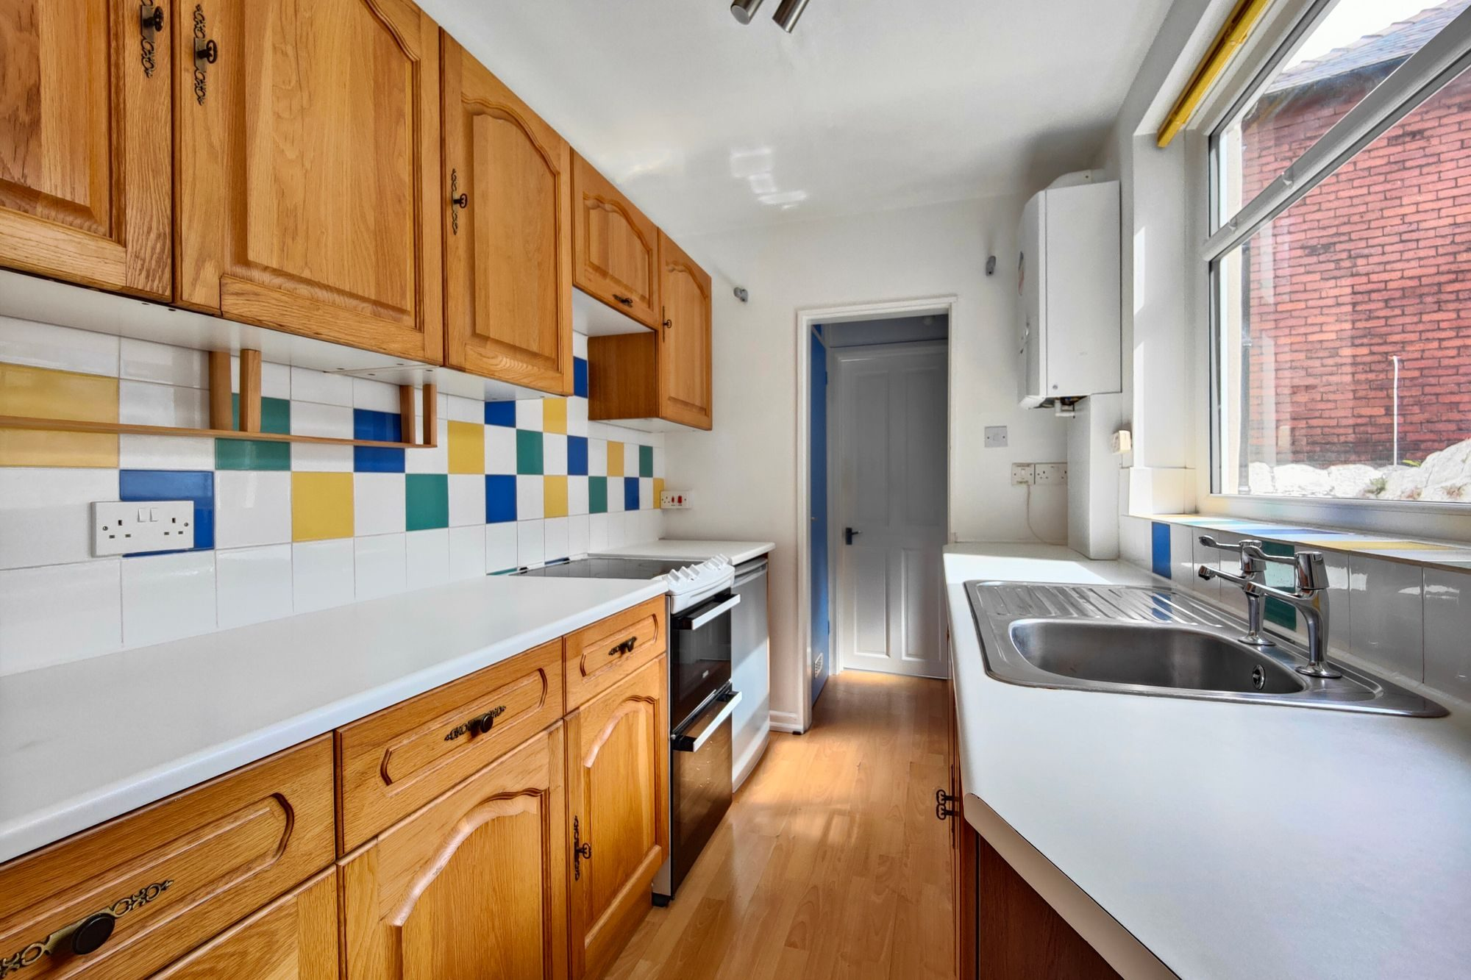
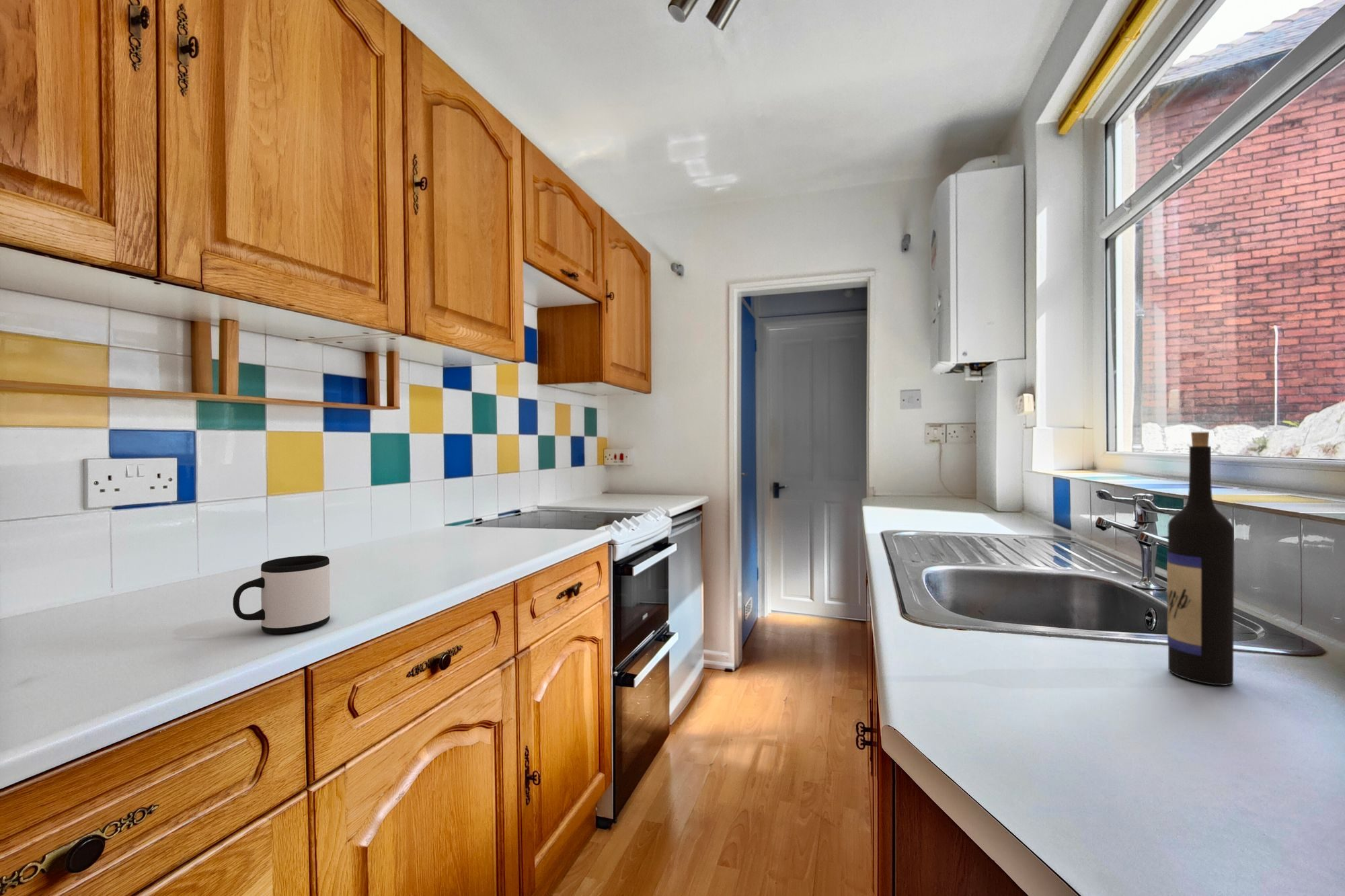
+ wine bottle [1166,432,1235,686]
+ mug [232,555,331,635]
